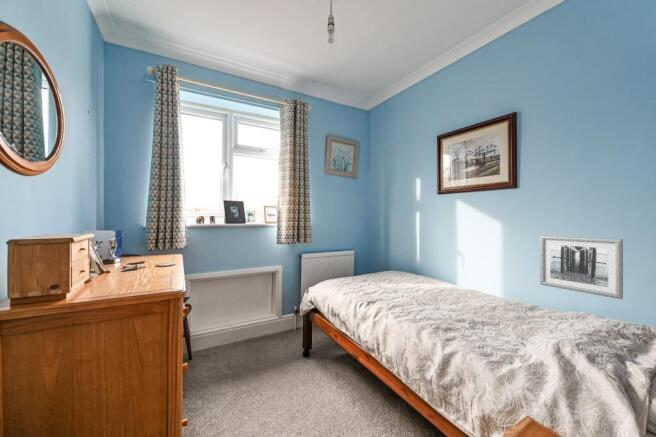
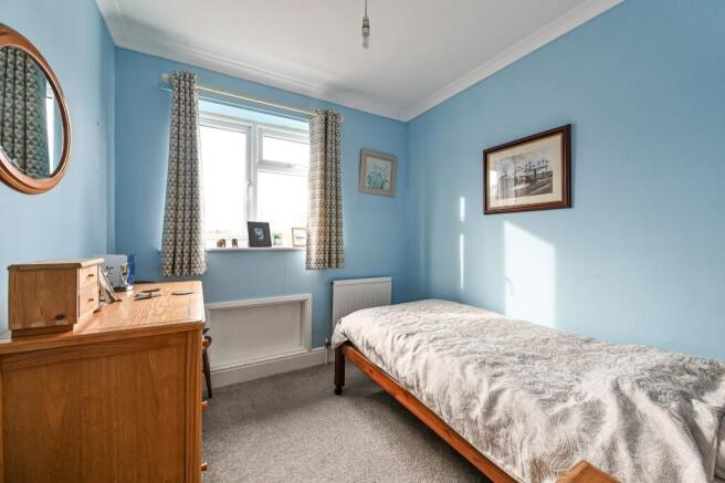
- wall art [539,235,624,300]
